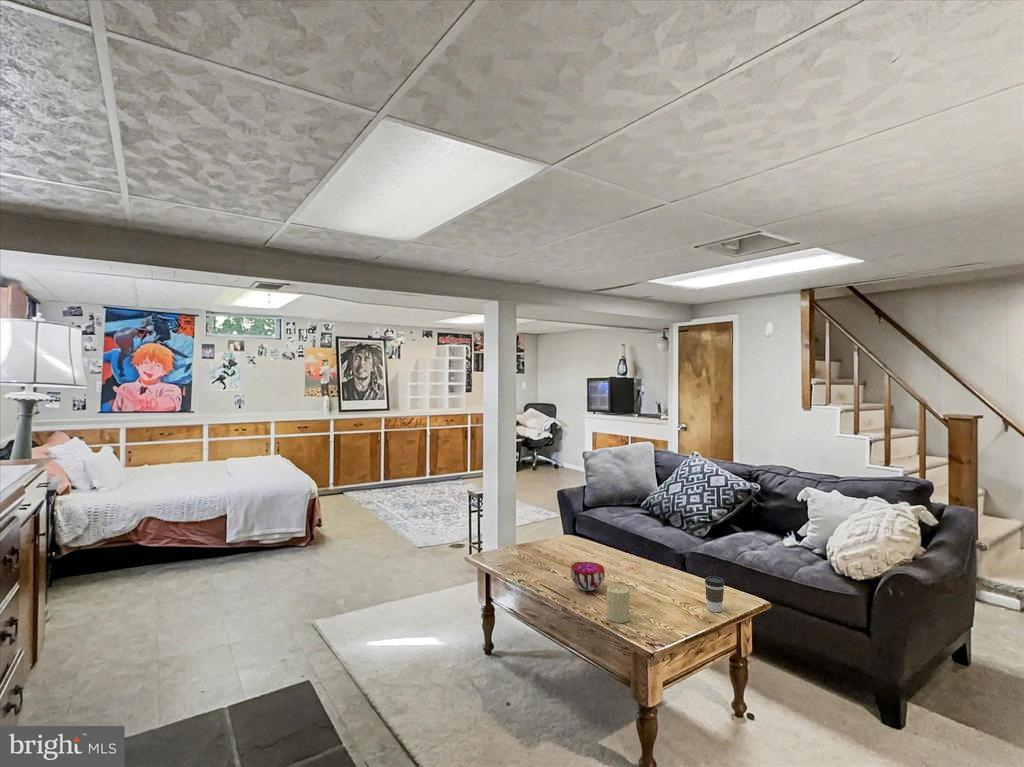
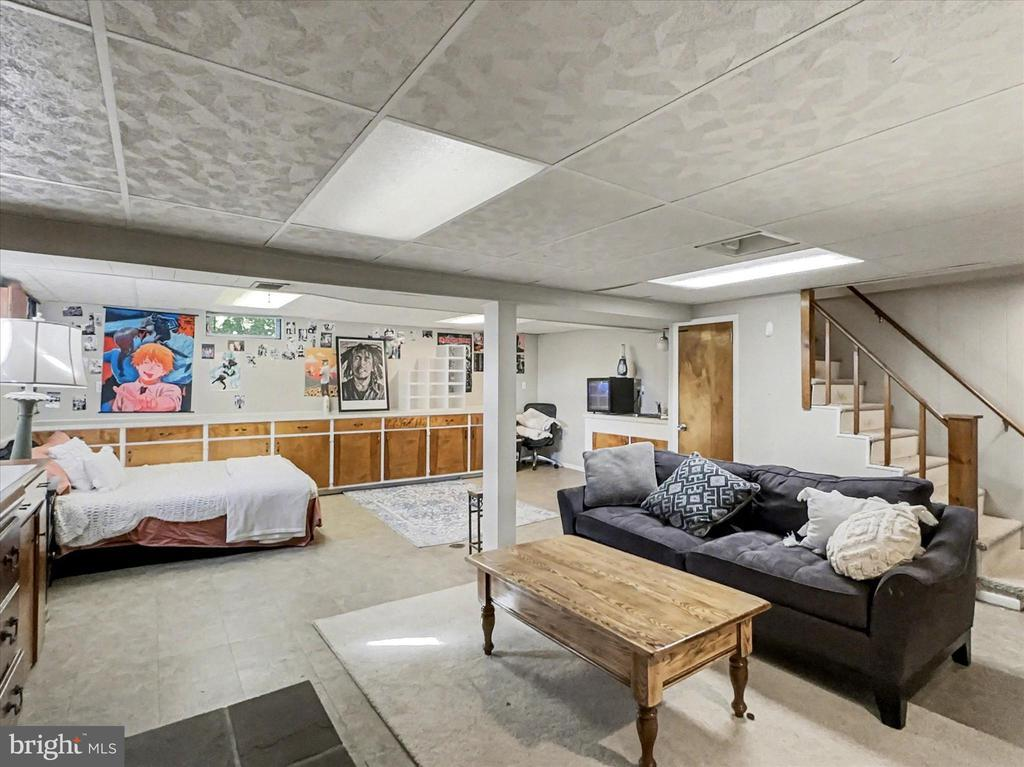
- decorative bowl [570,561,606,592]
- candle [605,584,631,624]
- coffee cup [704,575,725,613]
